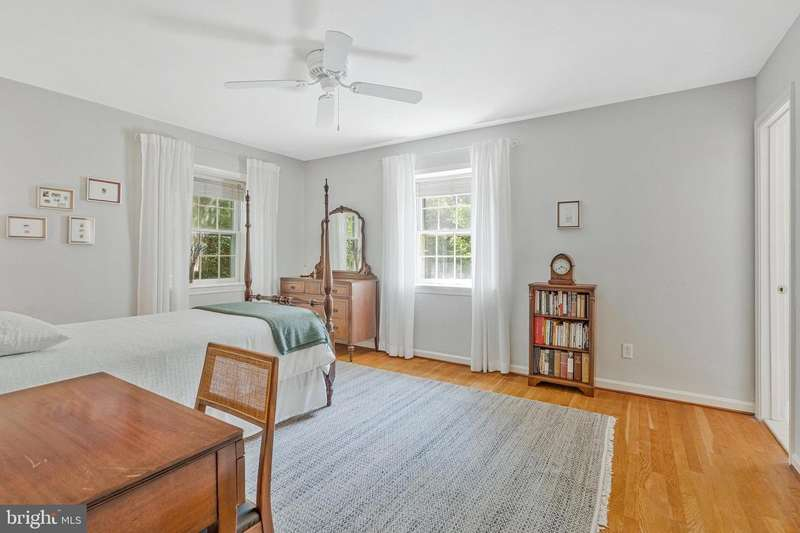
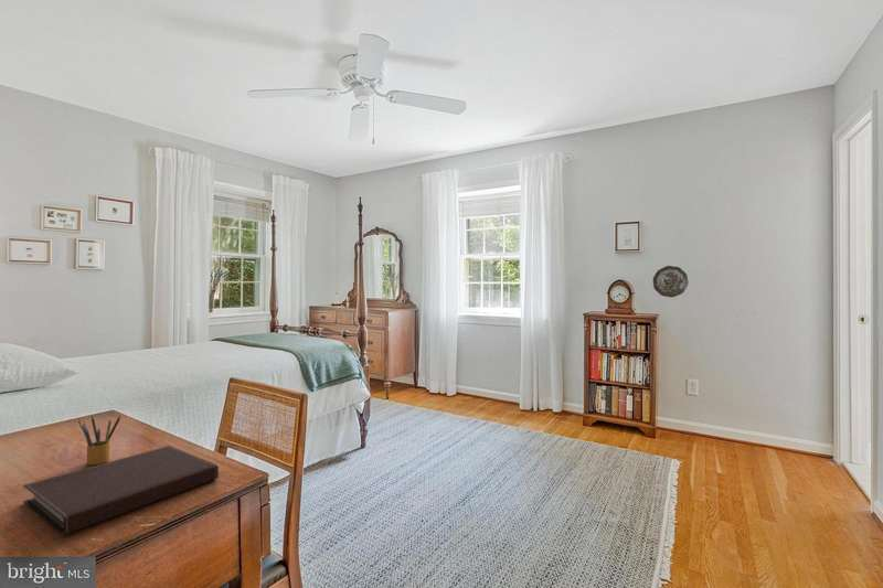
+ decorative plate [652,265,689,298]
+ pencil box [77,415,121,466]
+ notebook [22,445,220,536]
